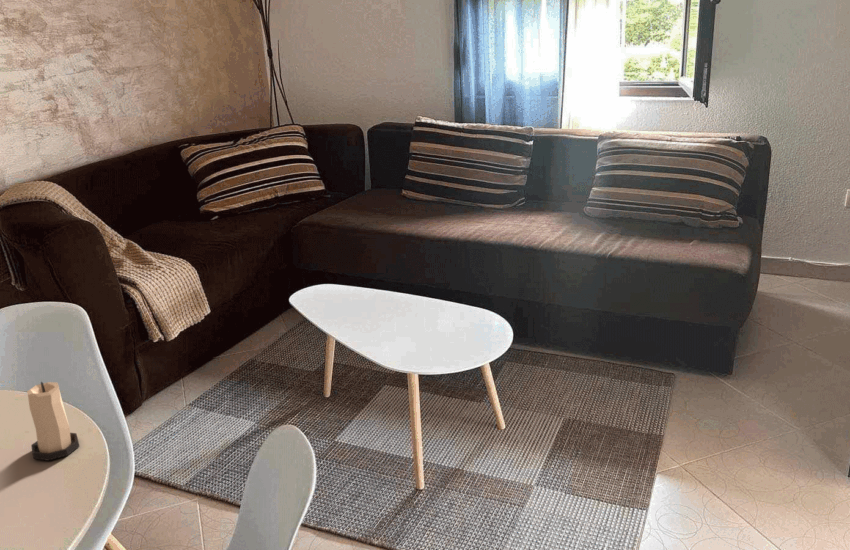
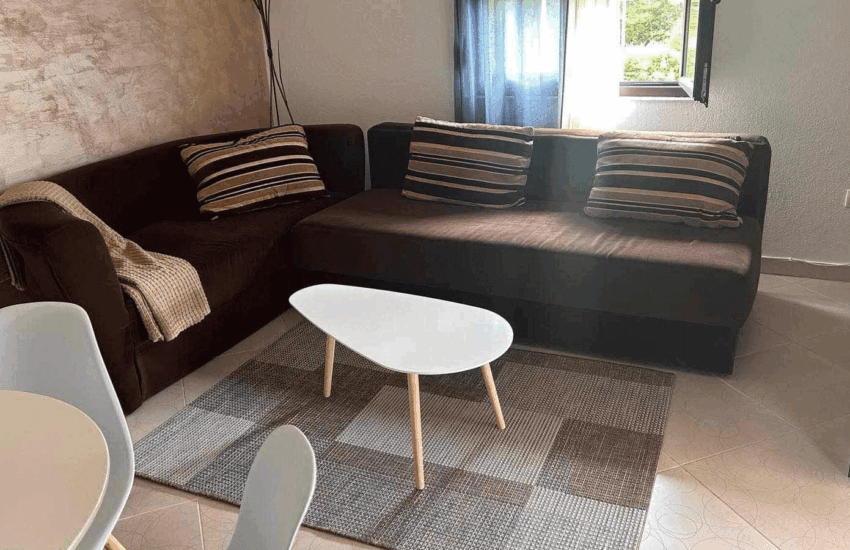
- candle [26,380,81,462]
